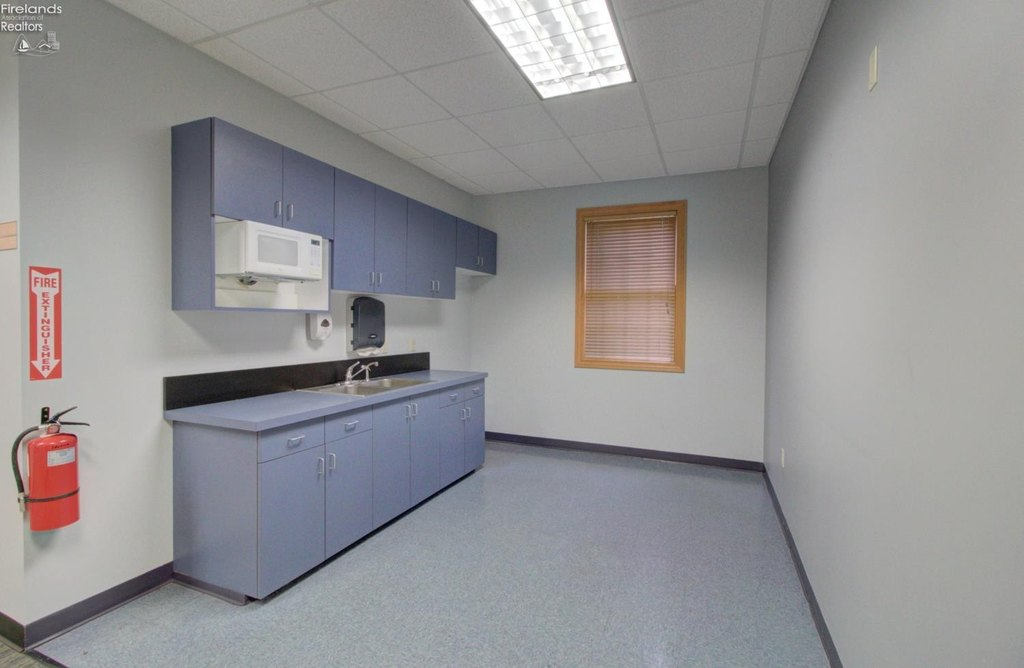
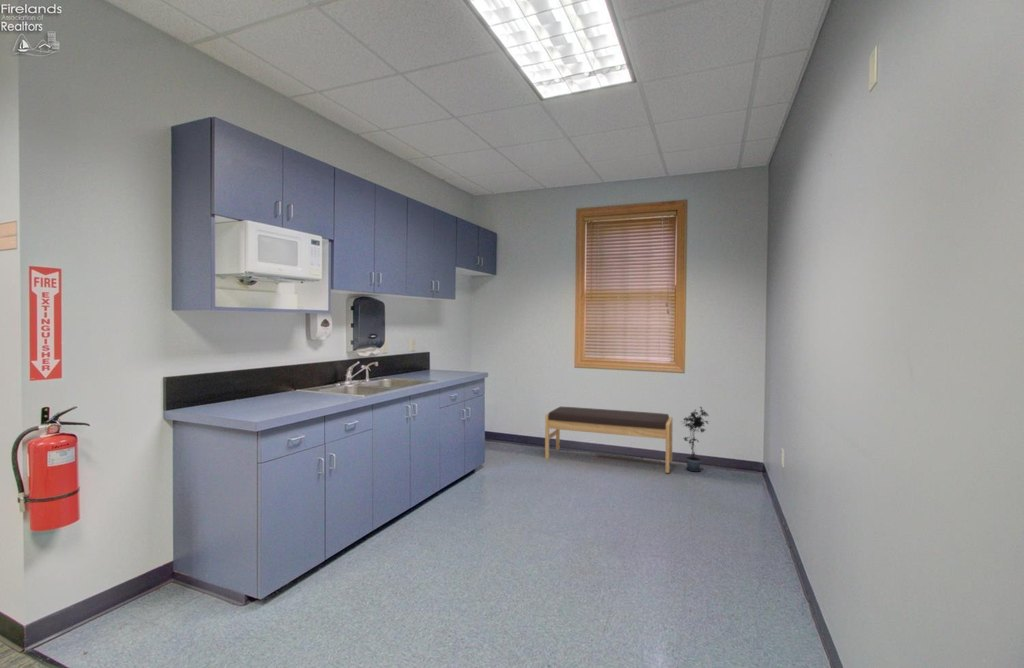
+ potted plant [680,406,711,473]
+ bench [544,406,673,474]
